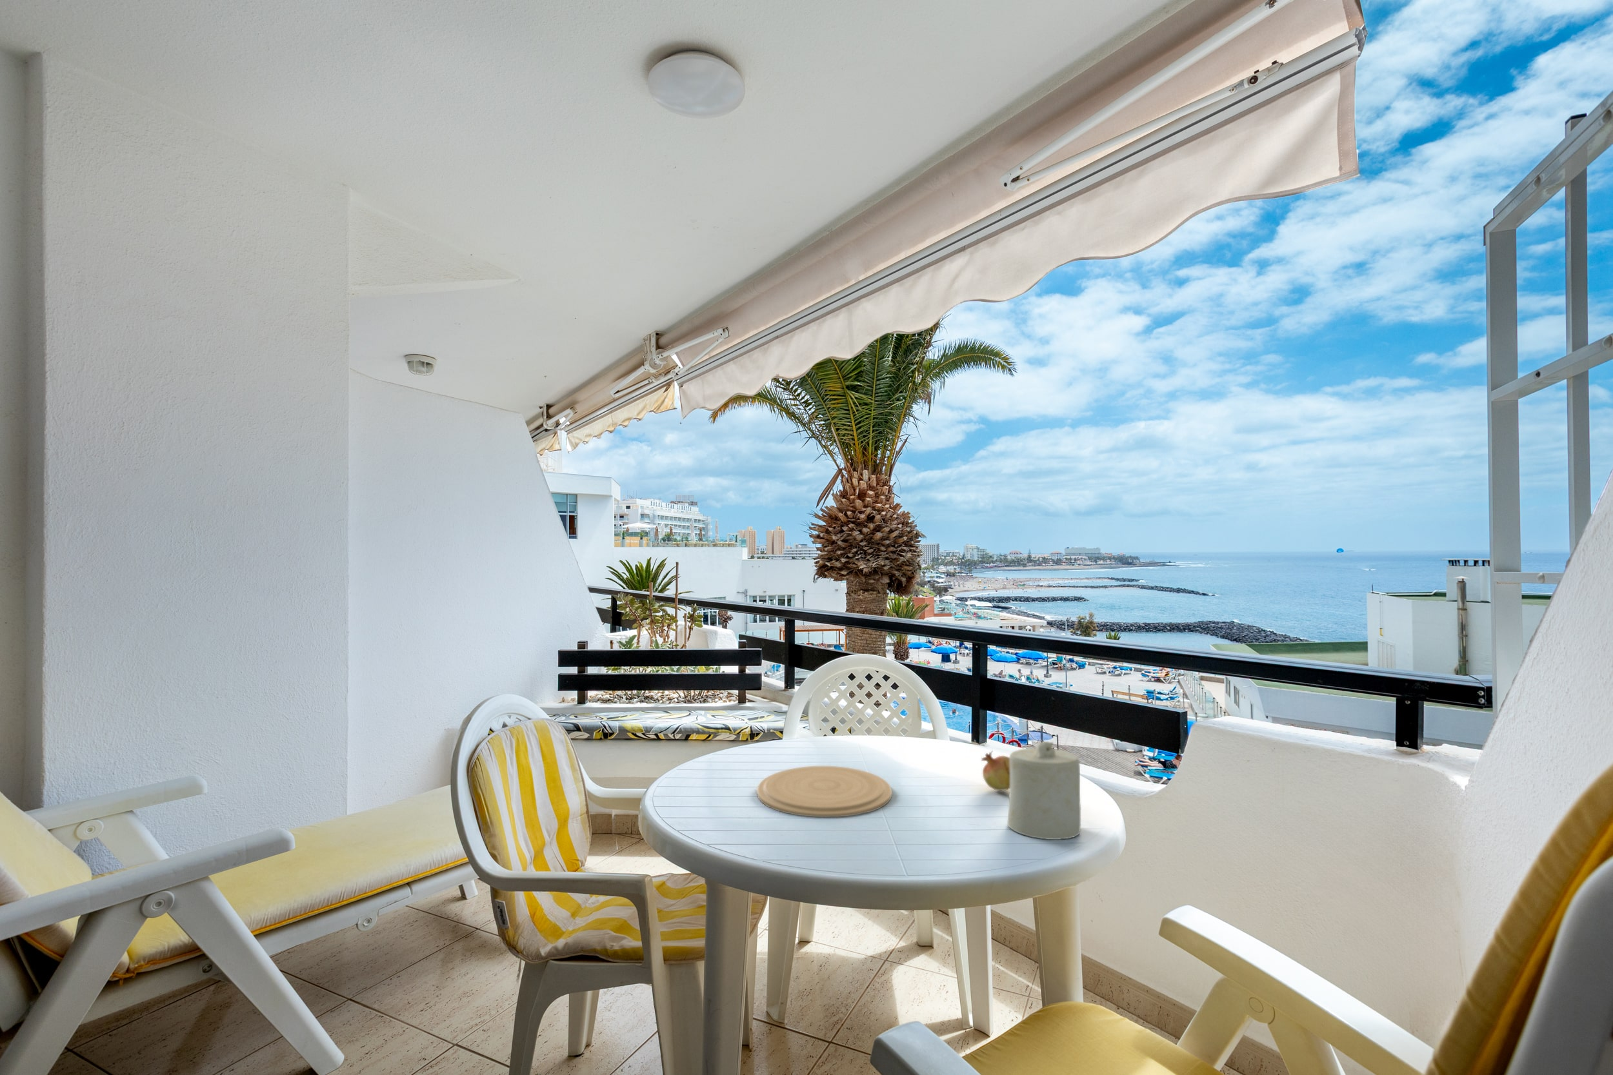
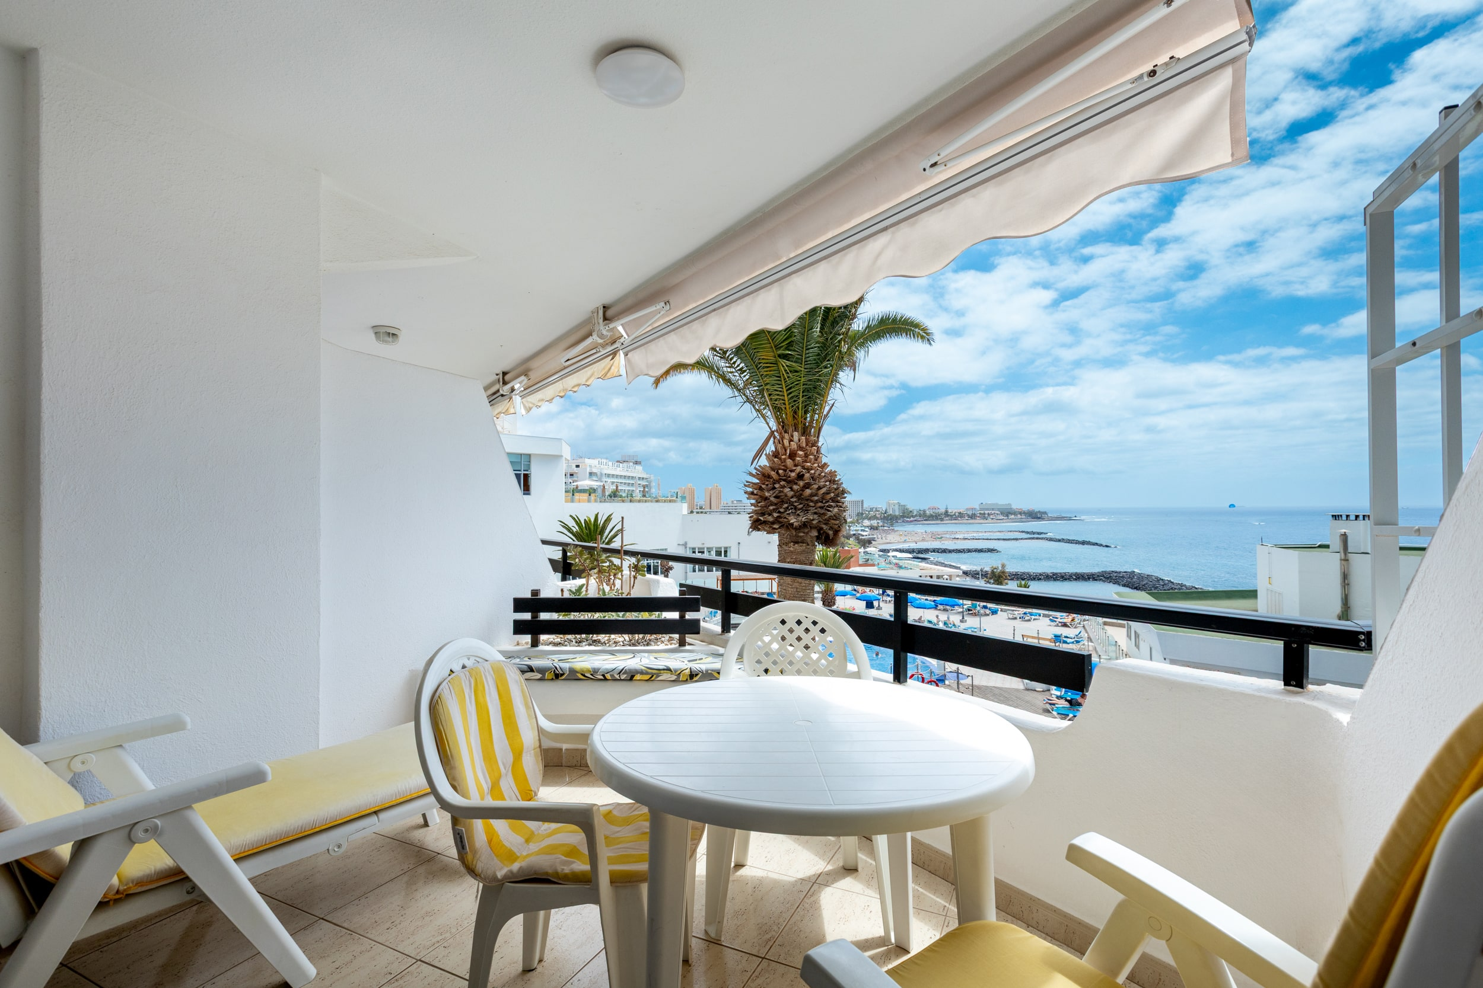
- plate [756,765,893,818]
- candle [1007,741,1081,840]
- fruit [981,750,1009,792]
